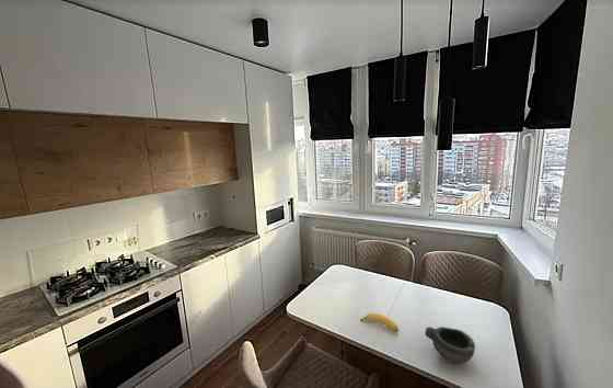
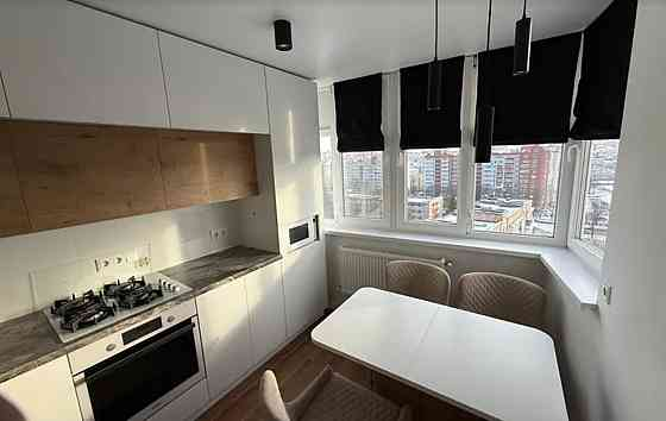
- banana [359,312,400,332]
- bowl [424,326,476,365]
